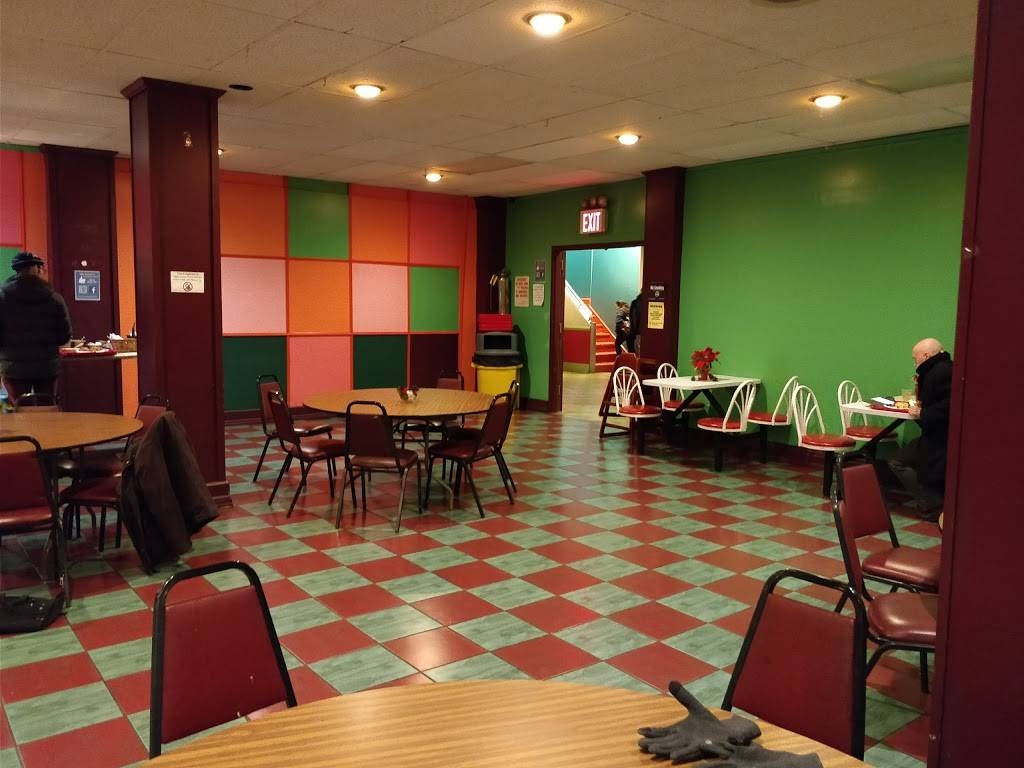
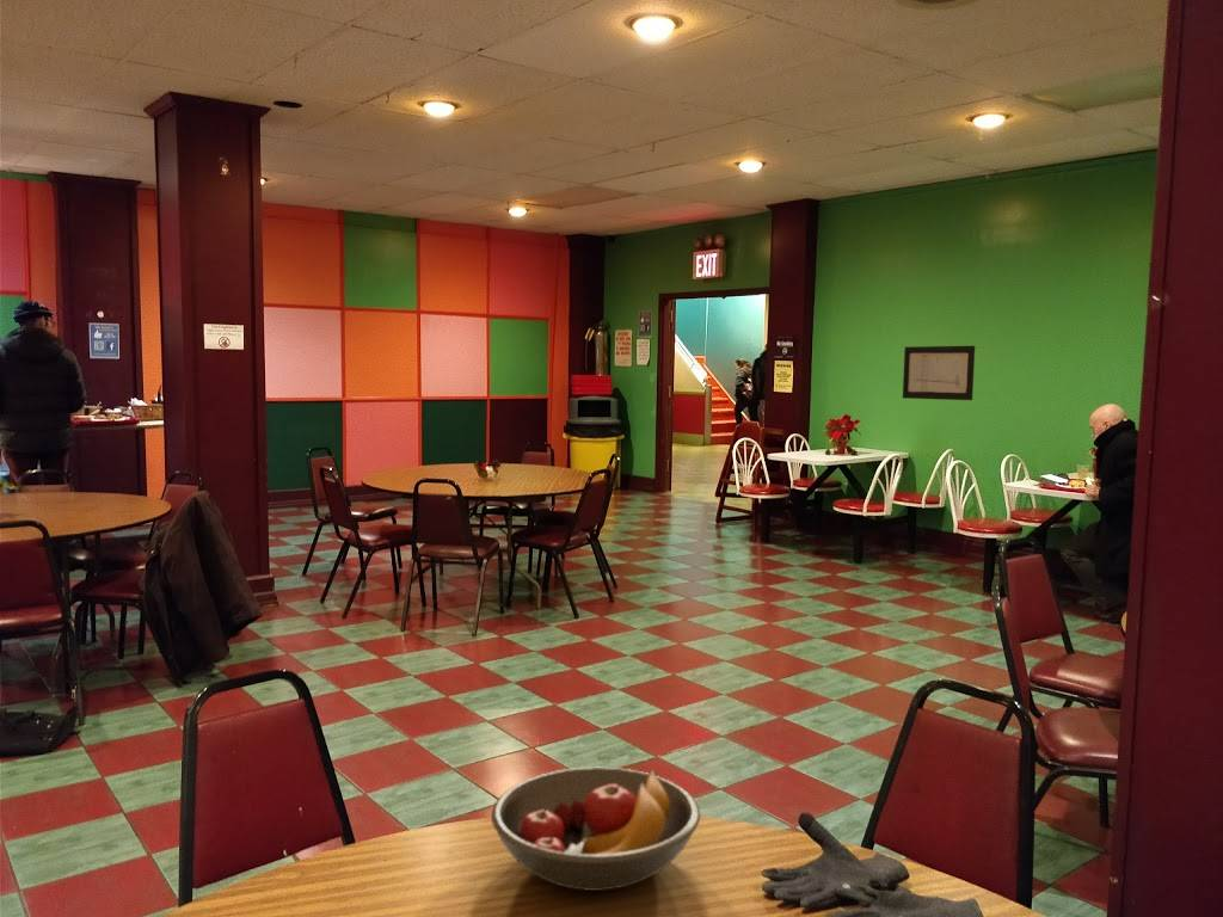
+ fruit bowl [490,767,702,892]
+ wall art [902,345,976,401]
